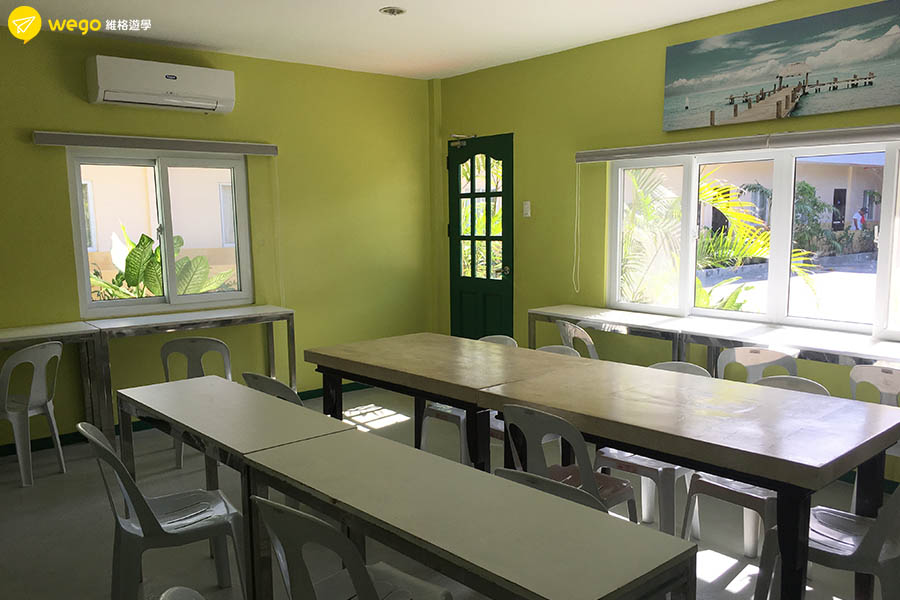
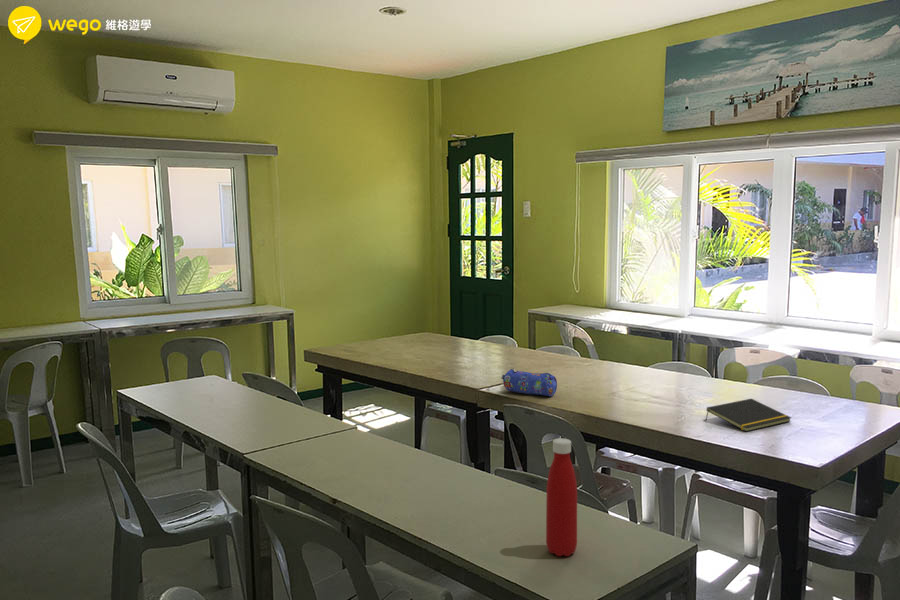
+ pencil case [500,367,558,397]
+ notepad [705,398,792,433]
+ bottle [545,437,578,557]
